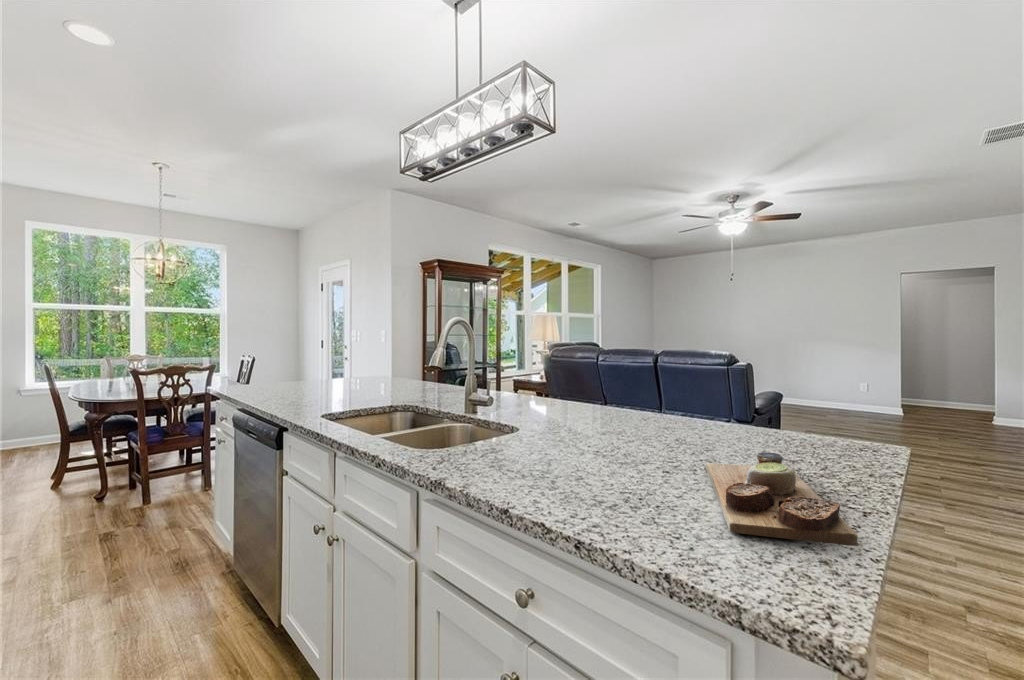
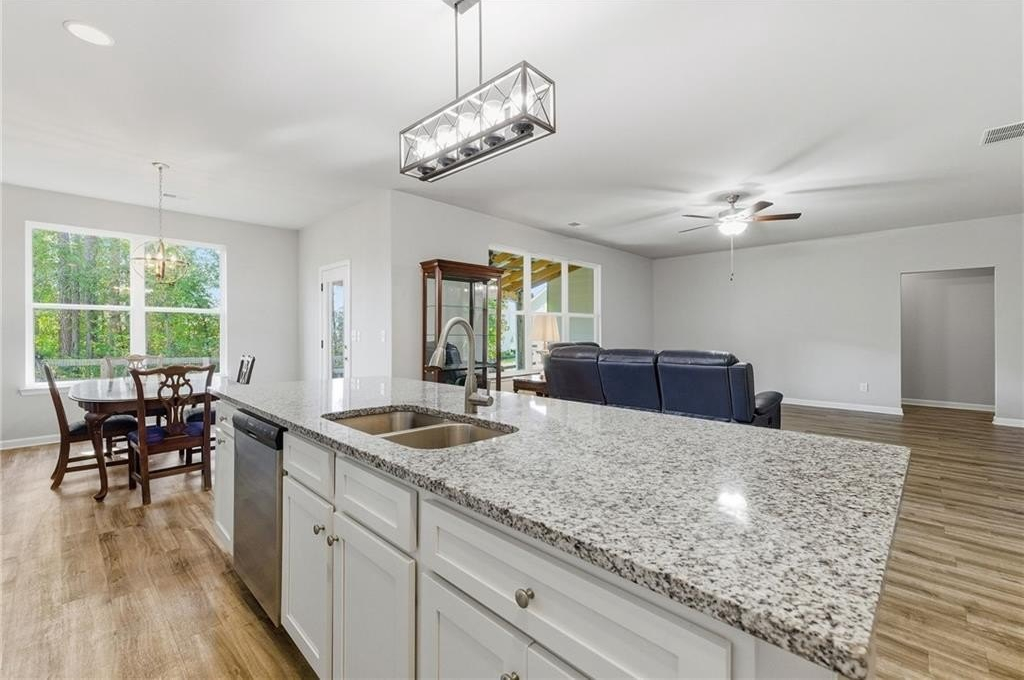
- cutting board [704,452,859,547]
